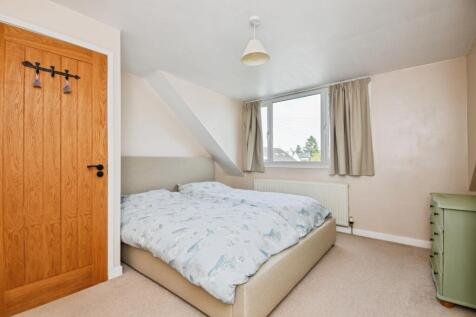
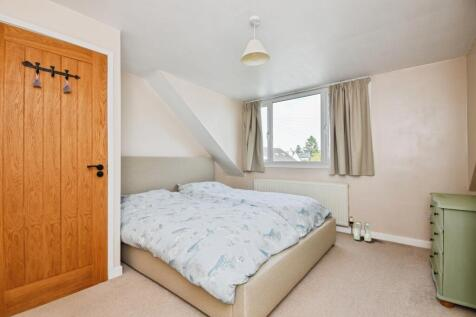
+ boots [353,221,372,242]
